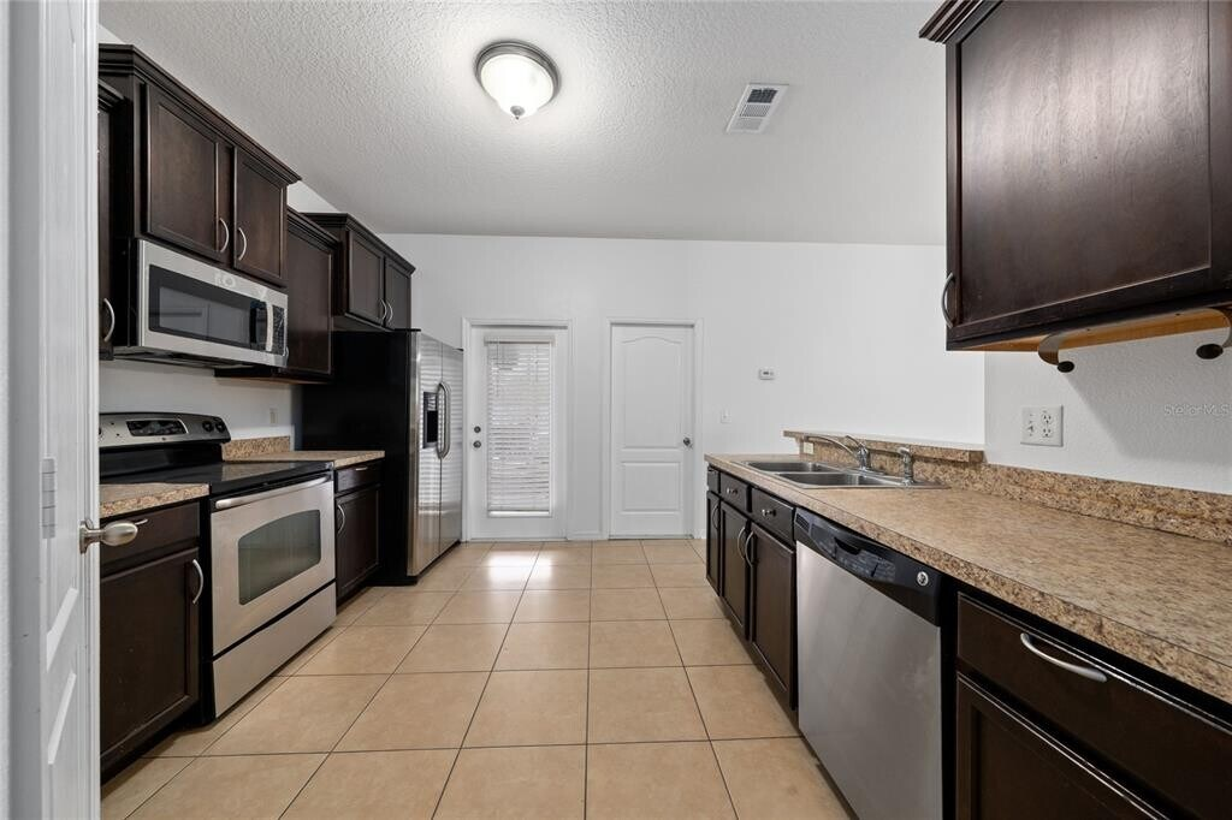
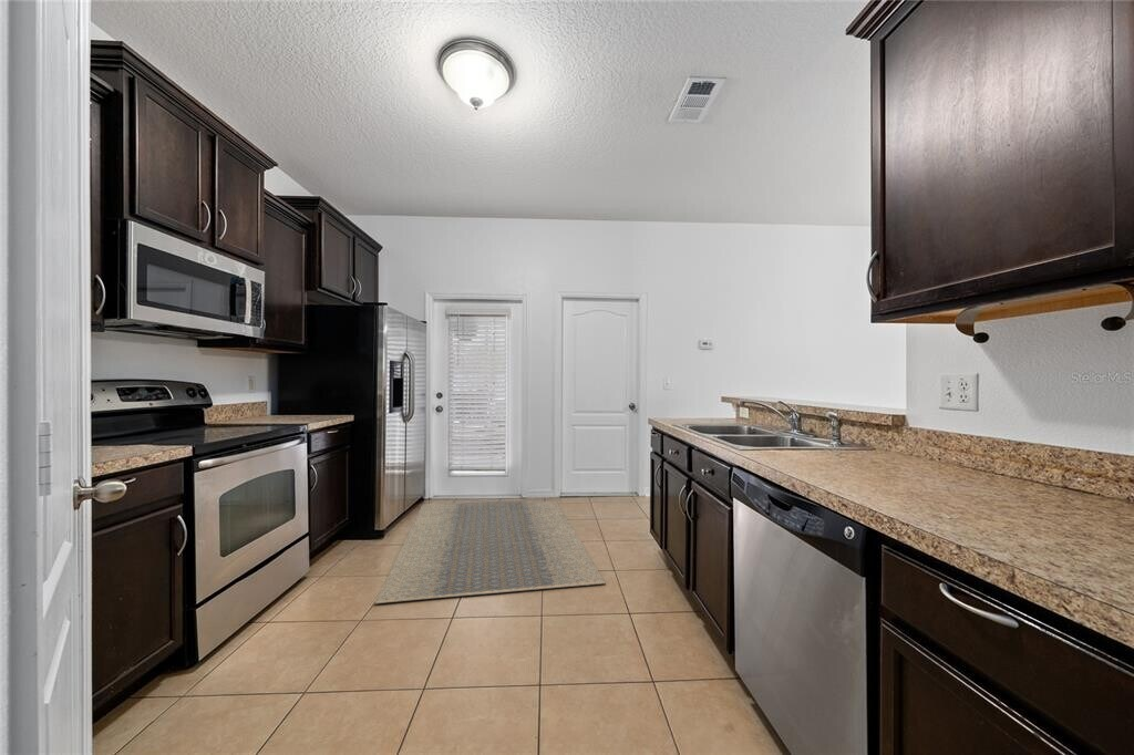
+ rug [373,499,607,604]
